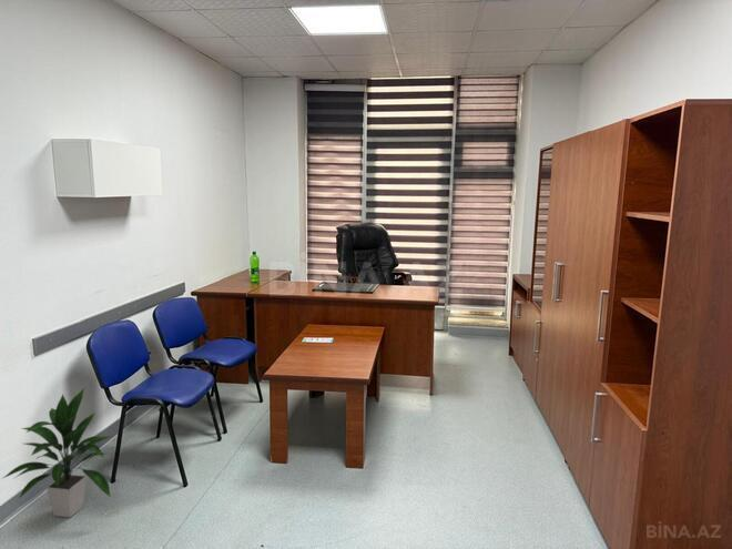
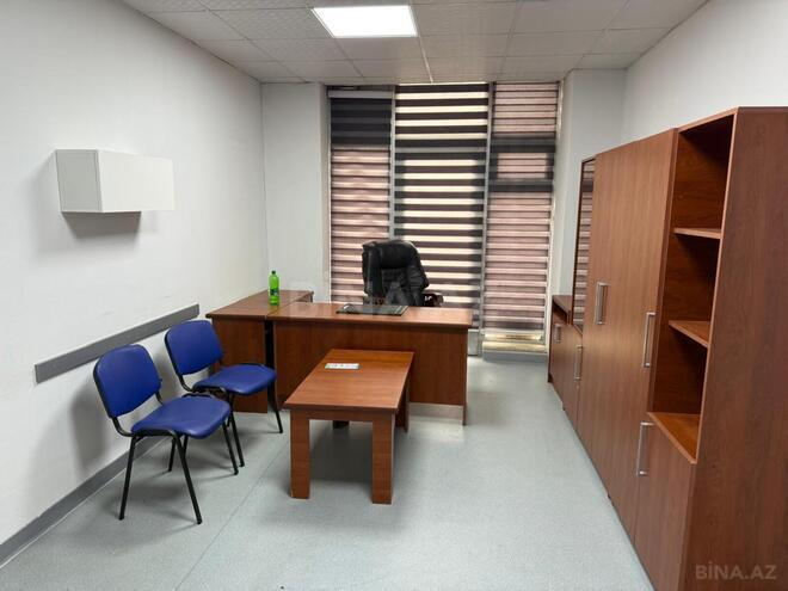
- indoor plant [0,387,112,519]
